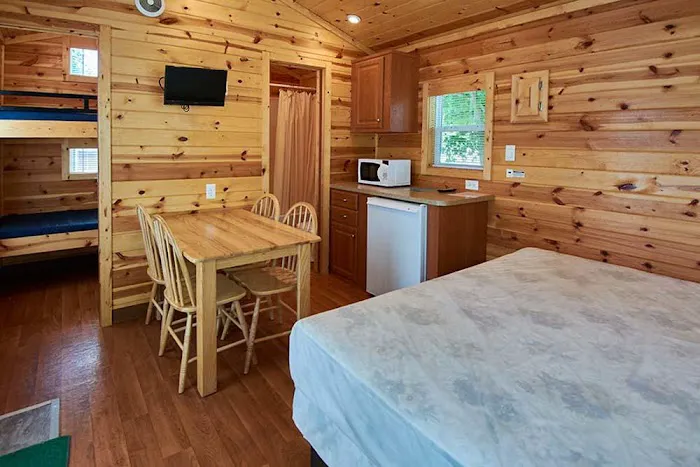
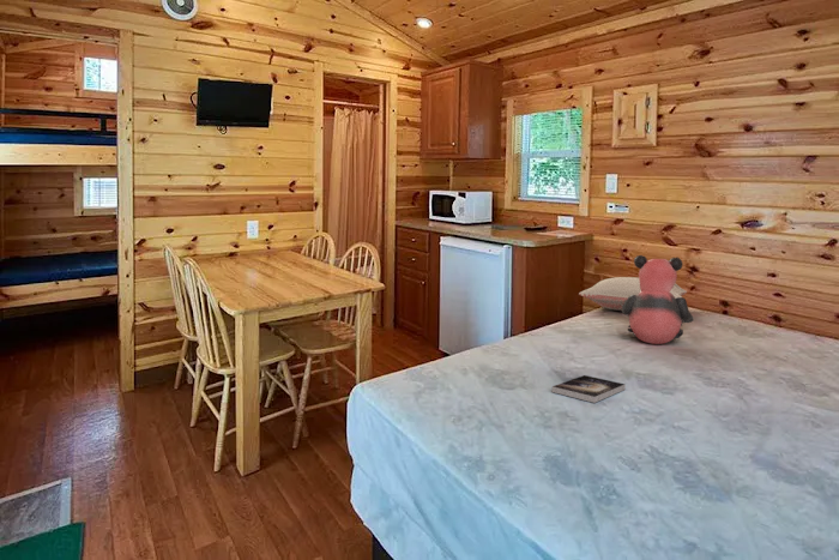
+ bear [621,254,695,345]
+ pillow [578,276,688,312]
+ book [551,374,627,404]
